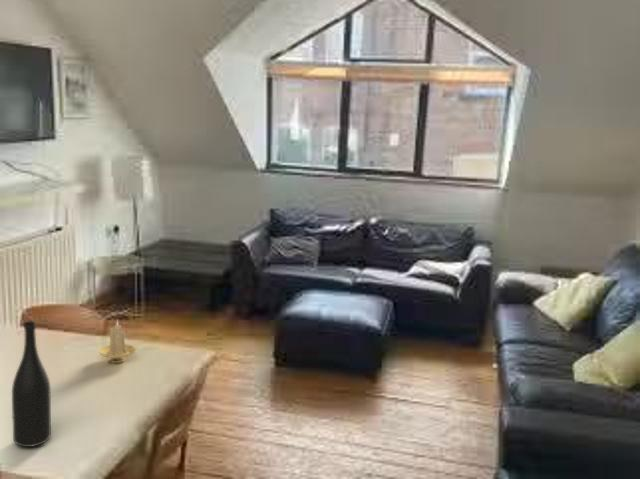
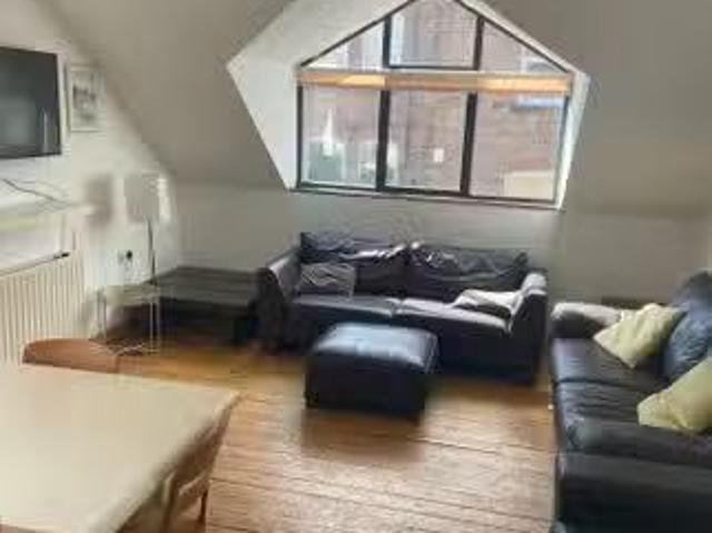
- candle holder [98,319,137,364]
- wine bottle [11,321,52,448]
